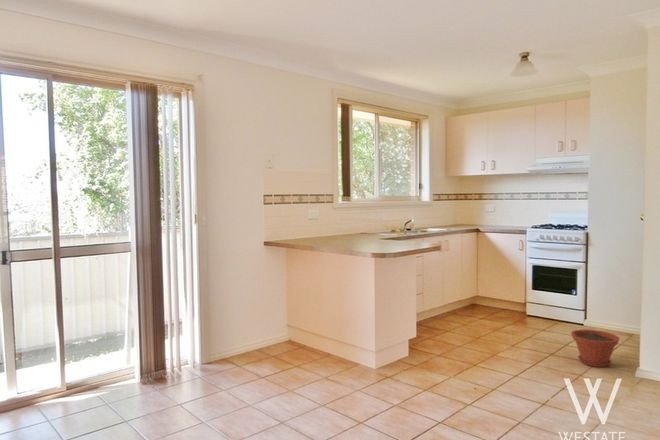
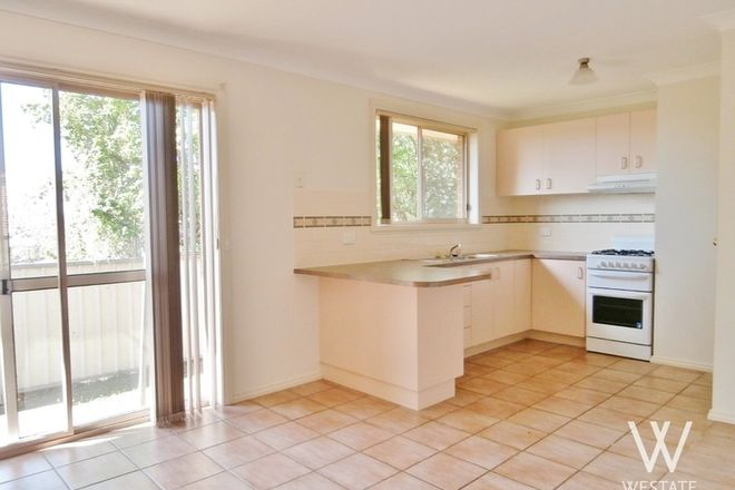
- plant pot [570,329,621,368]
